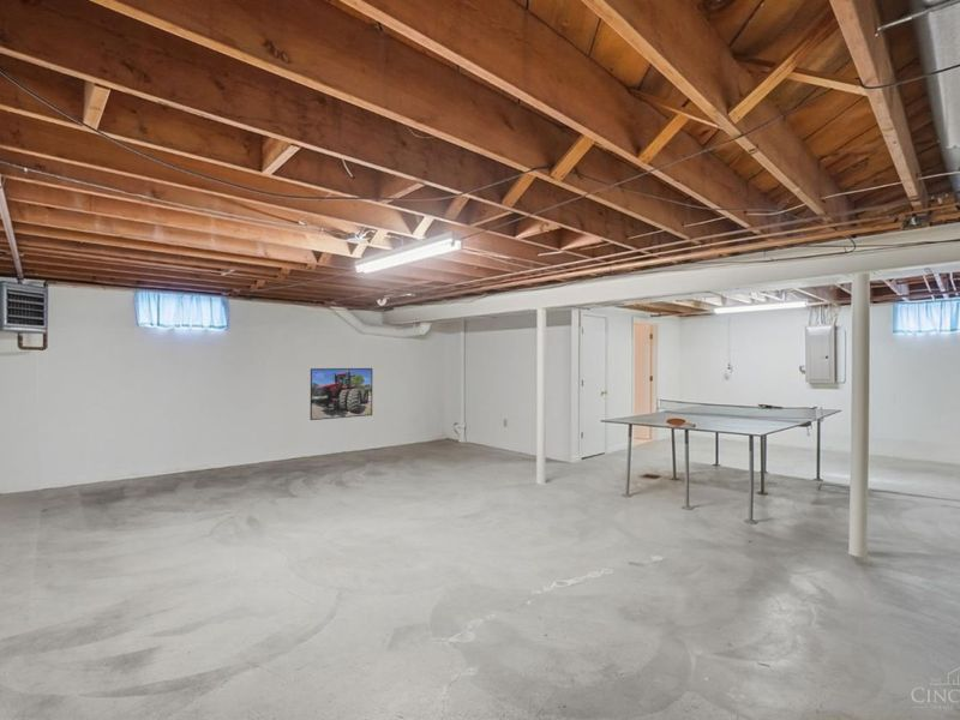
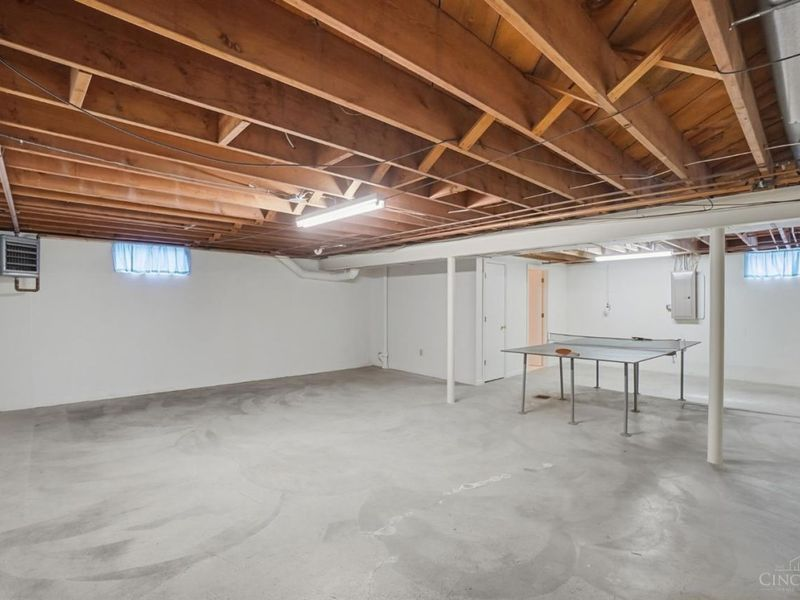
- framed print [310,367,373,421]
